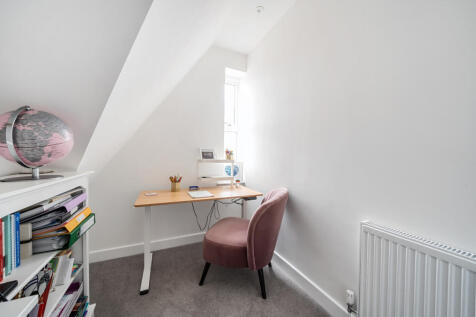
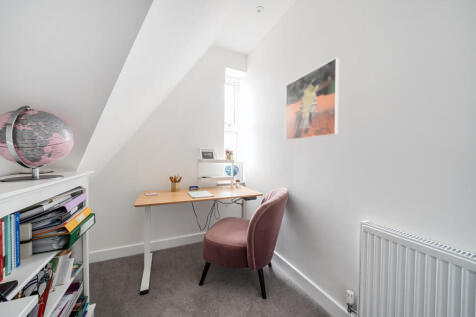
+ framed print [285,57,340,141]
